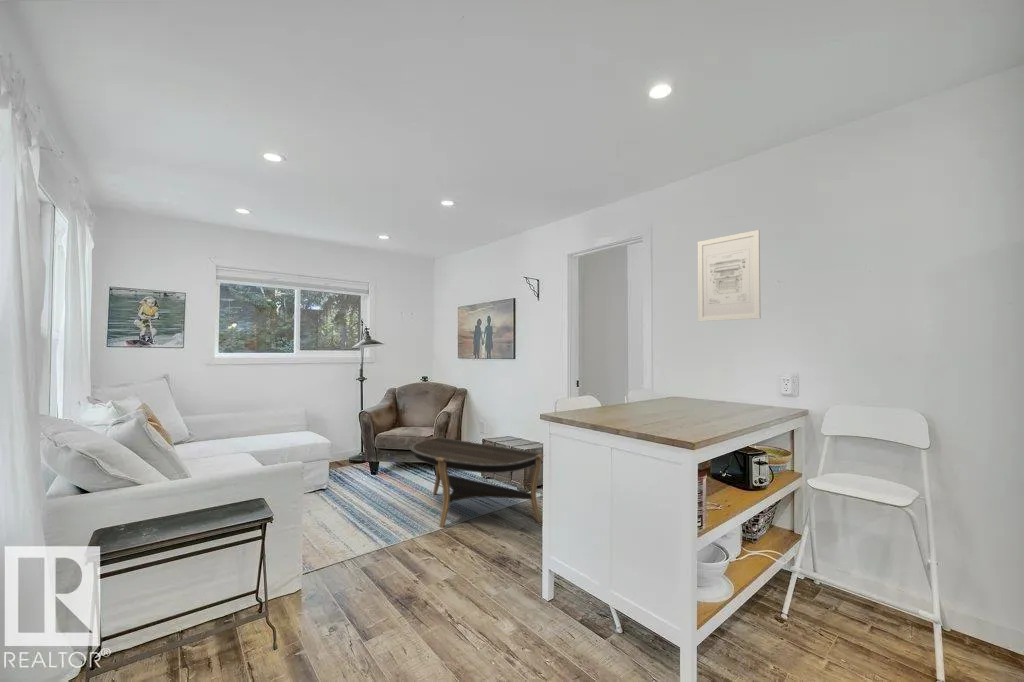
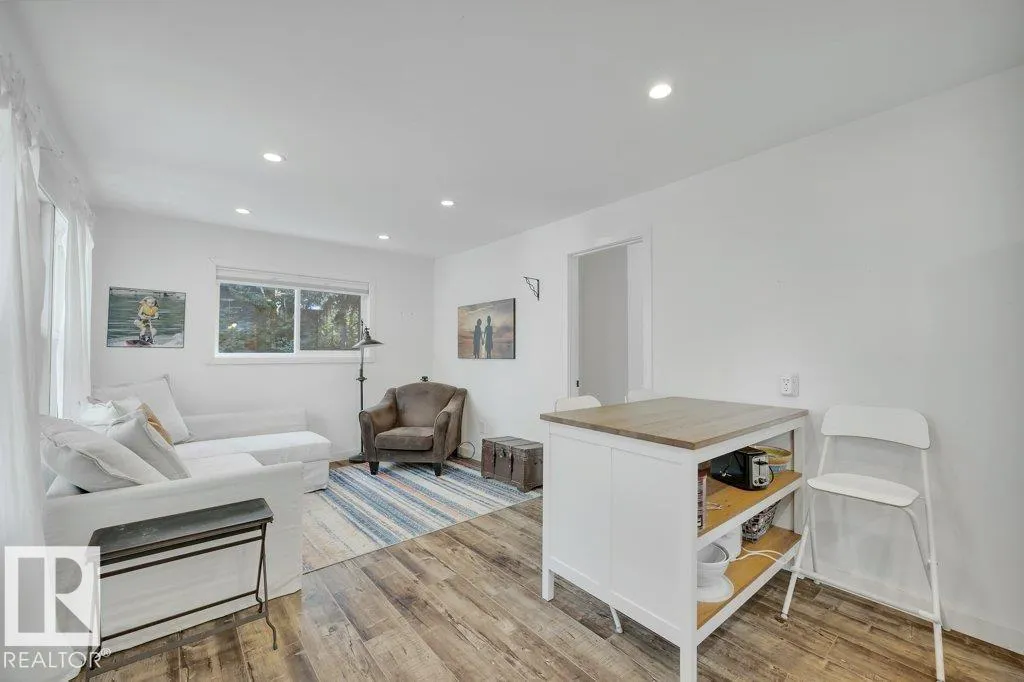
- coffee table [409,436,544,529]
- wall art [697,229,762,323]
